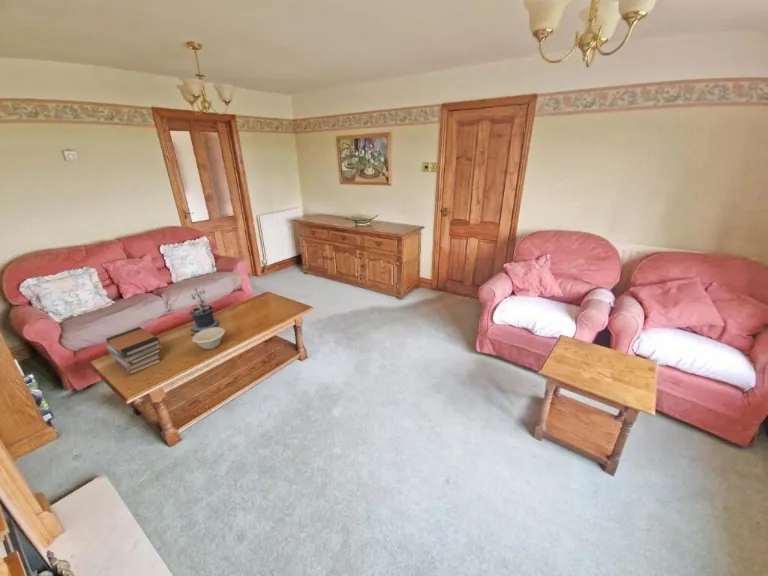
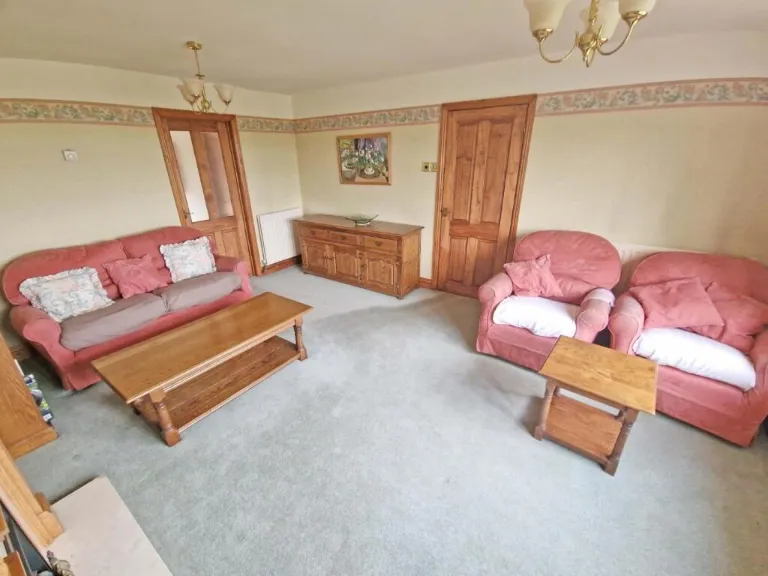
- potted plant [188,287,219,336]
- book stack [105,326,162,376]
- bowl [191,326,226,350]
